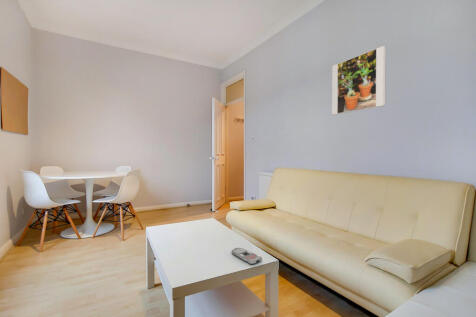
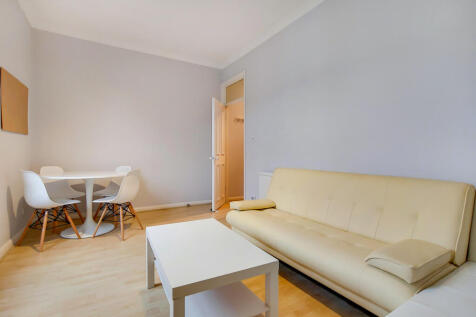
- remote control [231,247,263,265]
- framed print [331,45,387,116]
